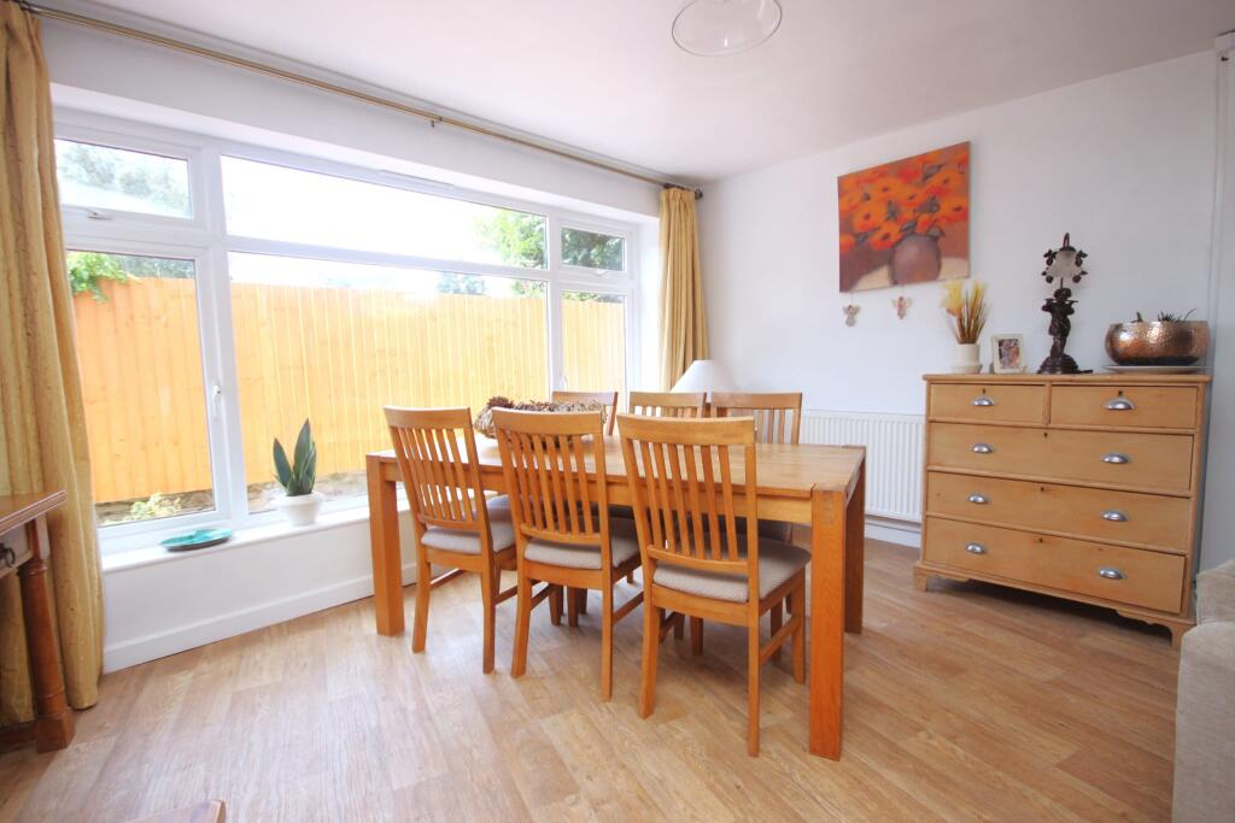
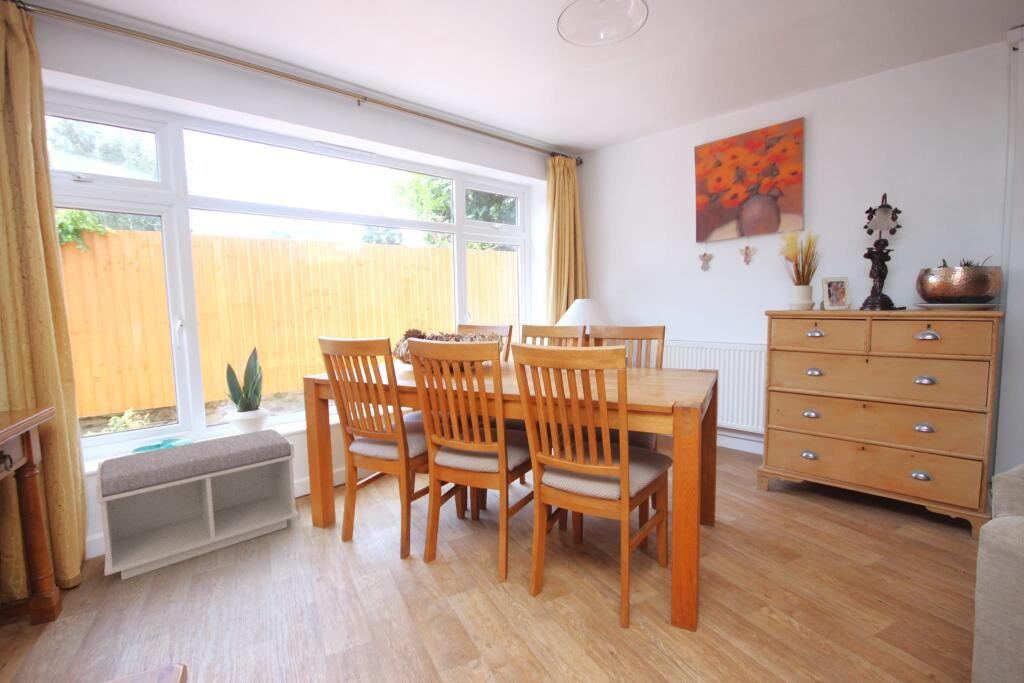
+ bench [95,428,299,581]
